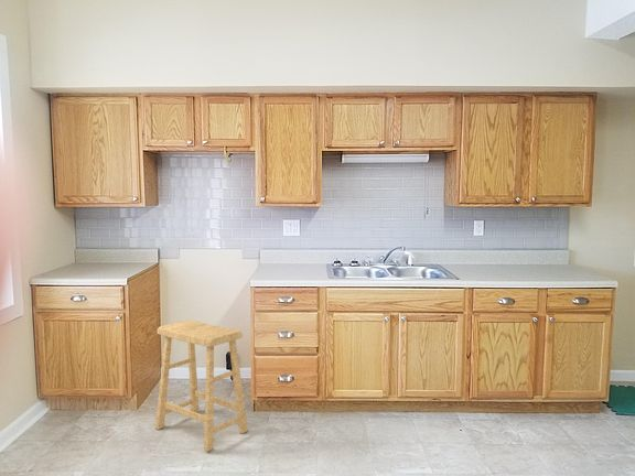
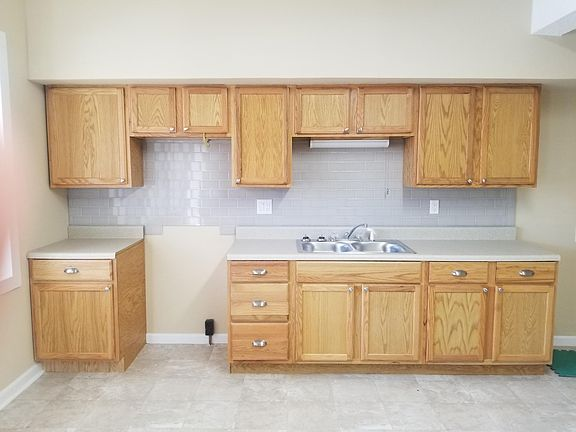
- stool [154,320,249,452]
